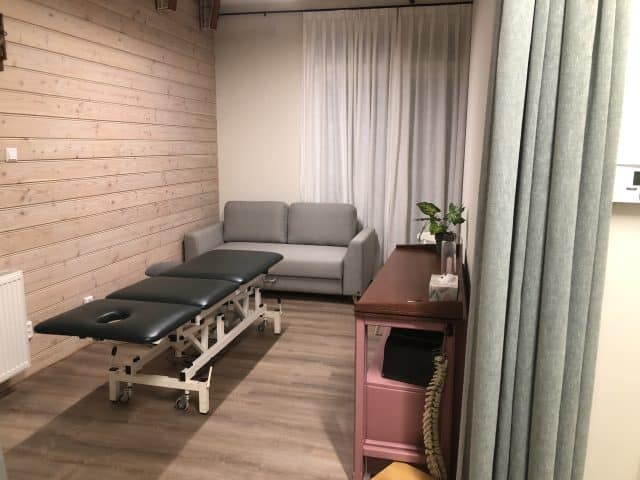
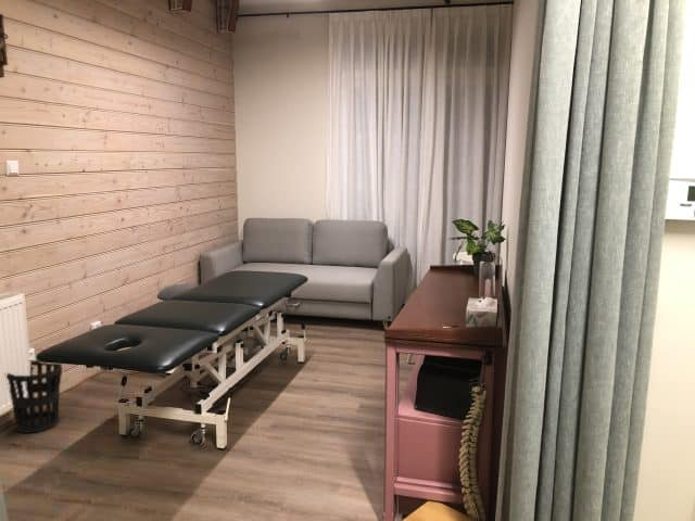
+ wastebasket [5,359,63,434]
